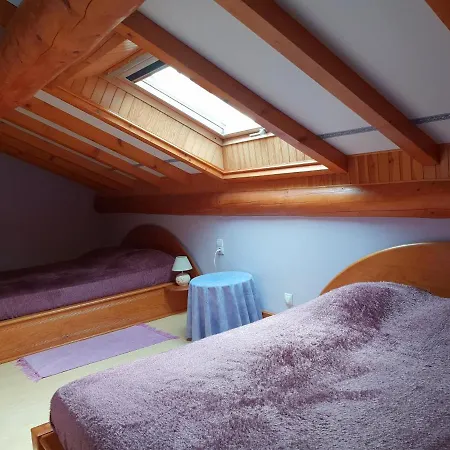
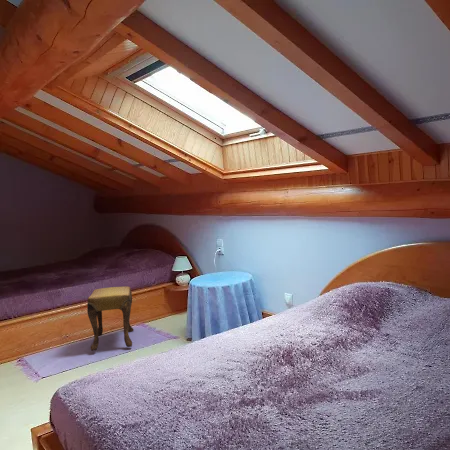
+ footstool [86,285,135,352]
